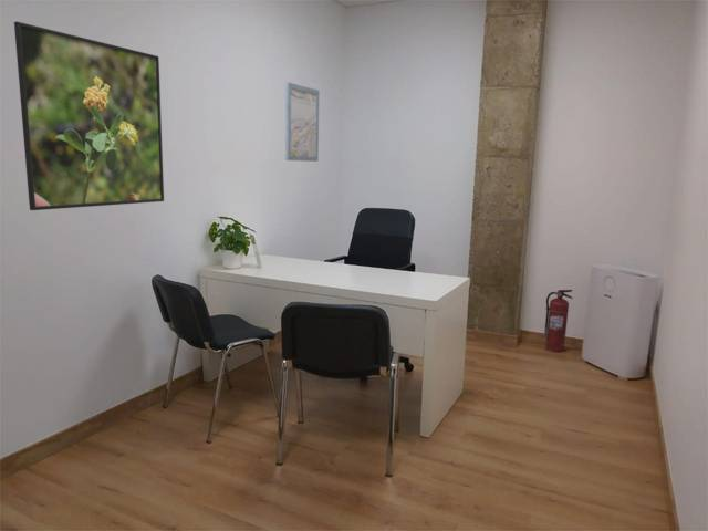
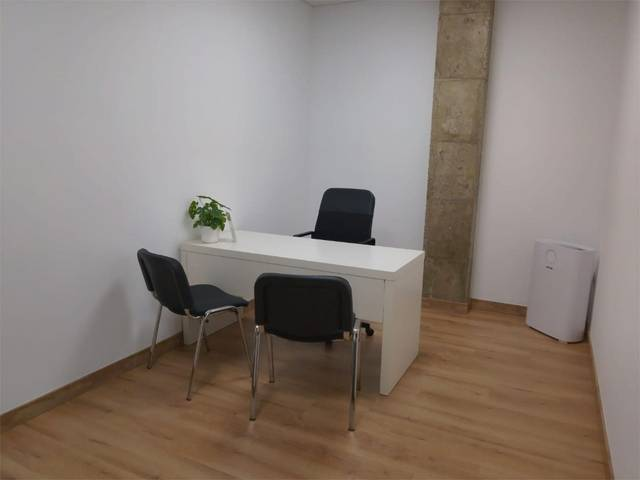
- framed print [13,21,165,211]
- wall art [284,81,320,163]
- fire extinguisher [543,289,574,353]
